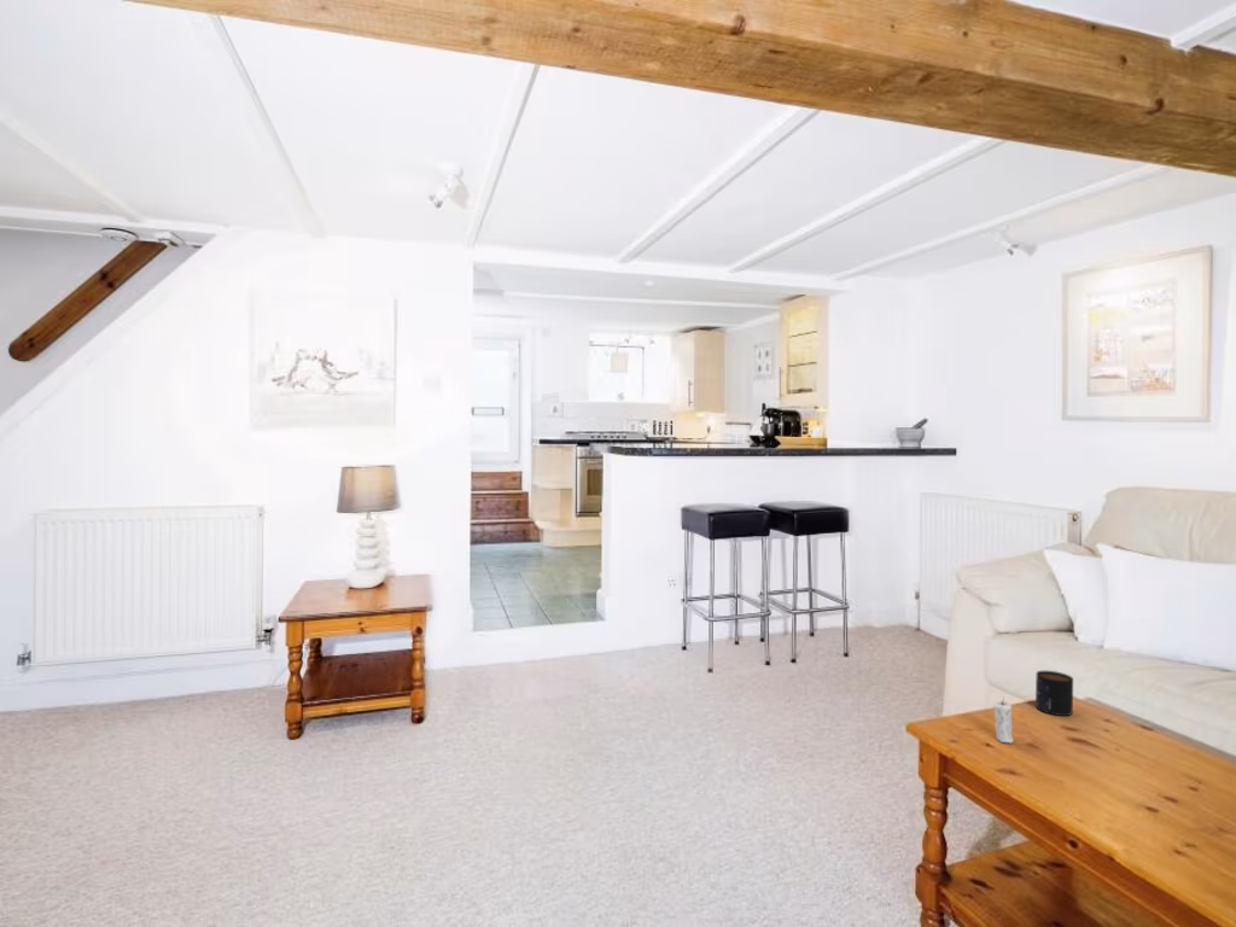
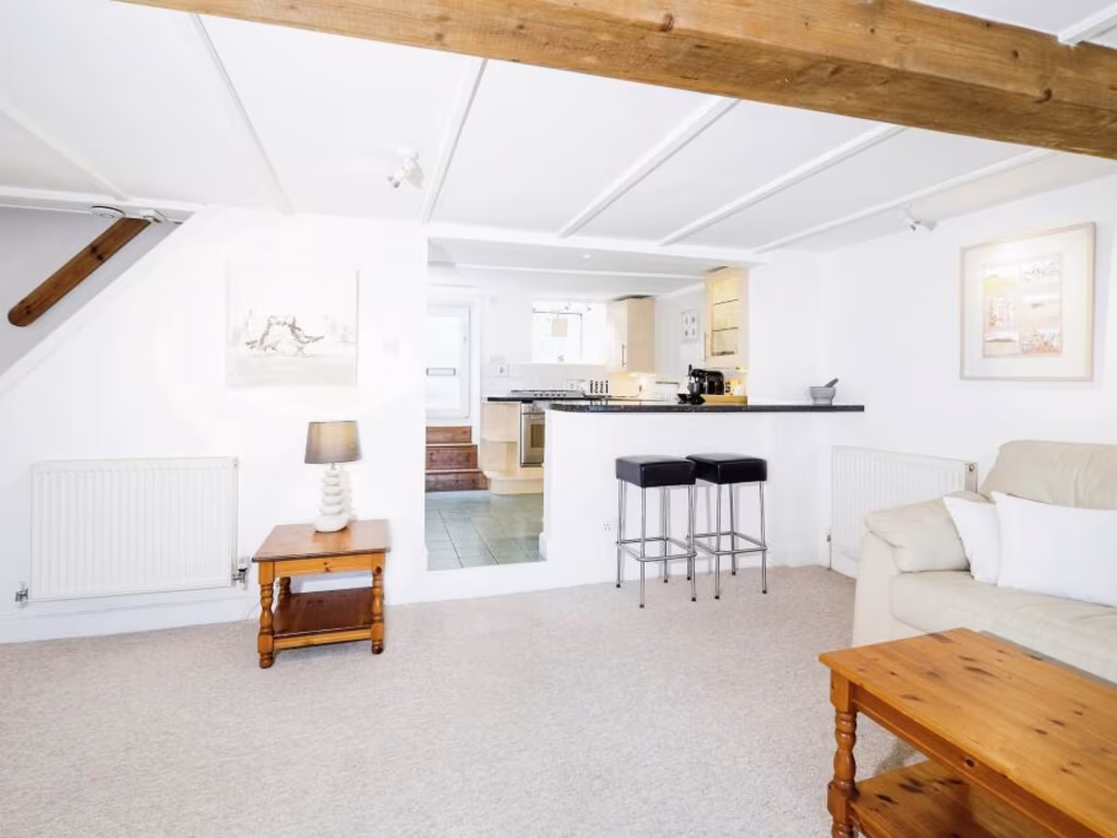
- mug [1034,670,1074,717]
- candle [992,696,1014,745]
